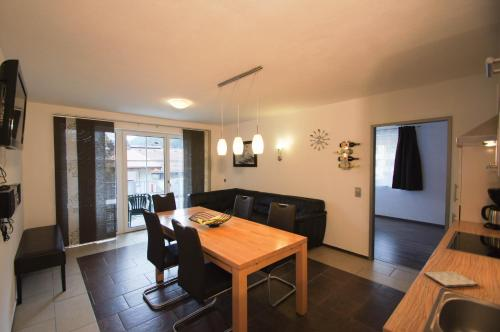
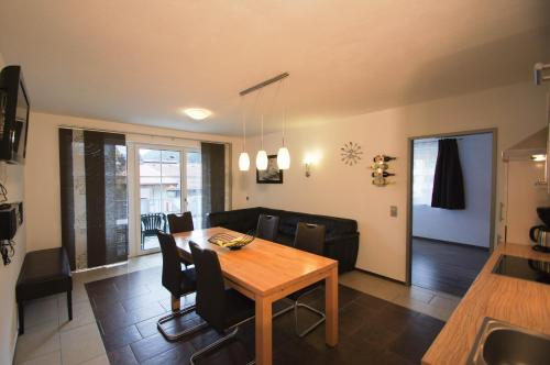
- cutting board [423,270,479,288]
